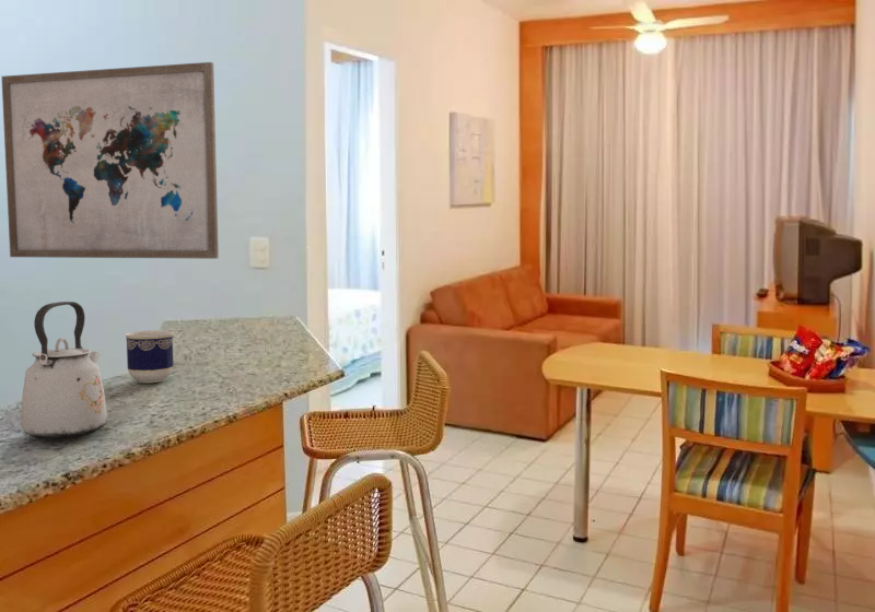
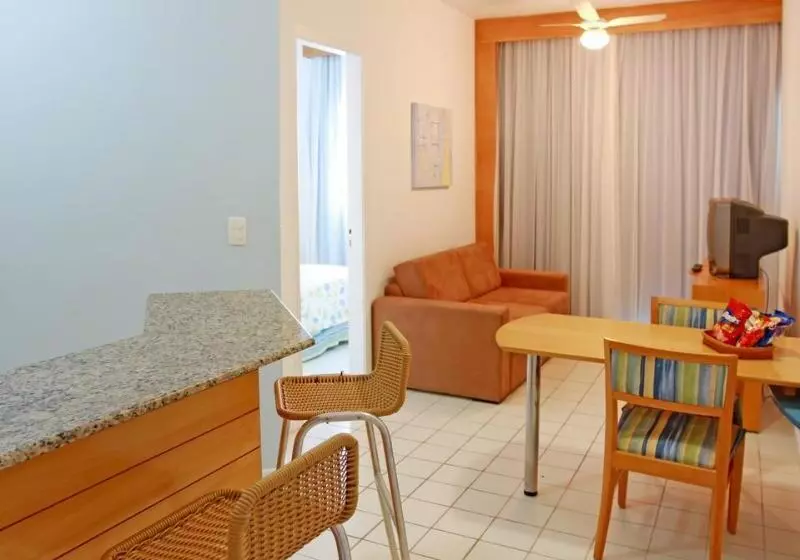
- cup [124,329,175,384]
- wall art [0,61,220,260]
- kettle [20,301,108,440]
